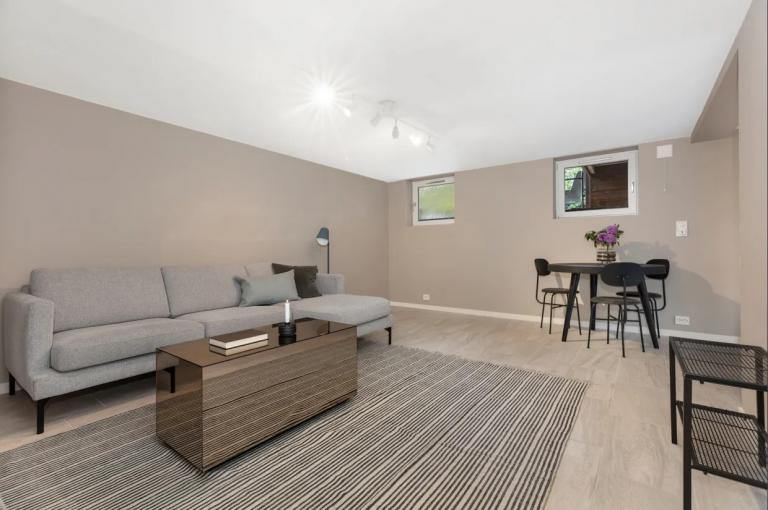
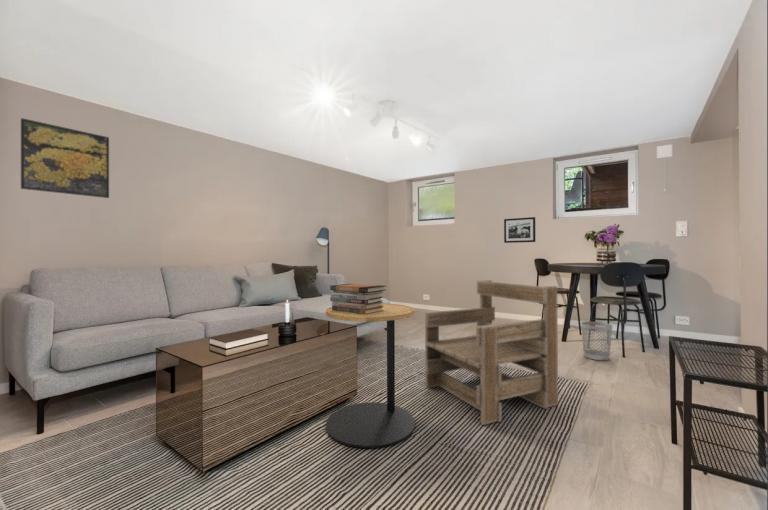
+ book stack [329,283,387,315]
+ side table [325,302,416,449]
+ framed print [20,117,110,199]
+ picture frame [503,216,536,244]
+ armchair [424,279,559,426]
+ wastebasket [580,320,613,361]
